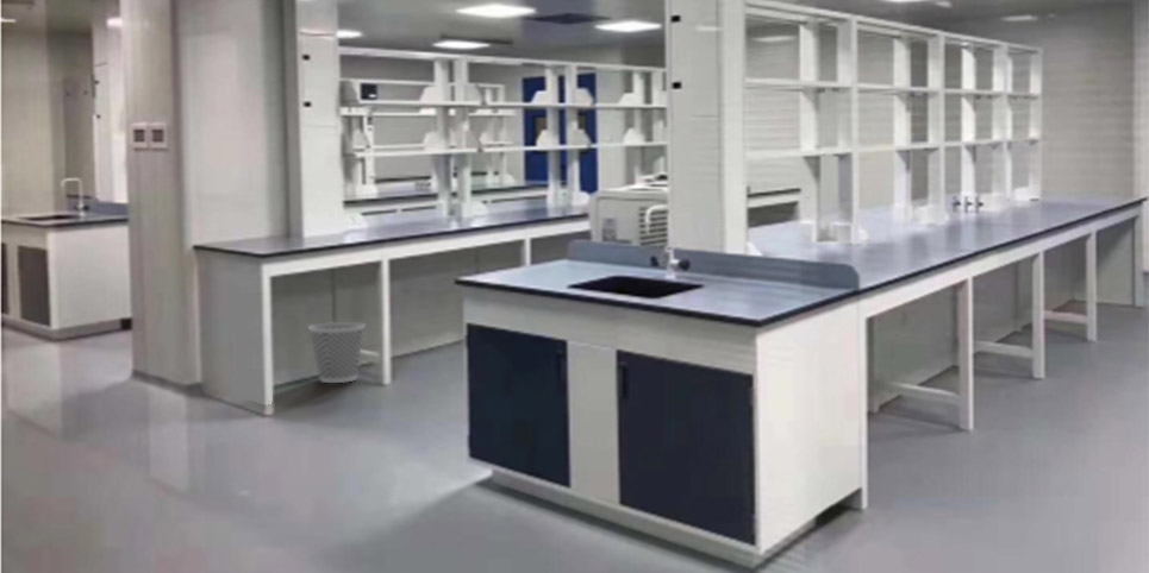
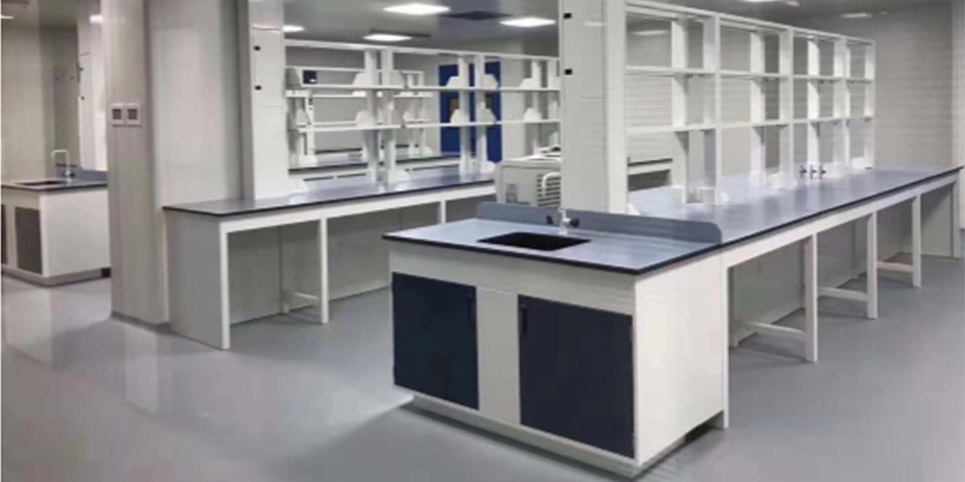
- wastebasket [307,321,367,384]
